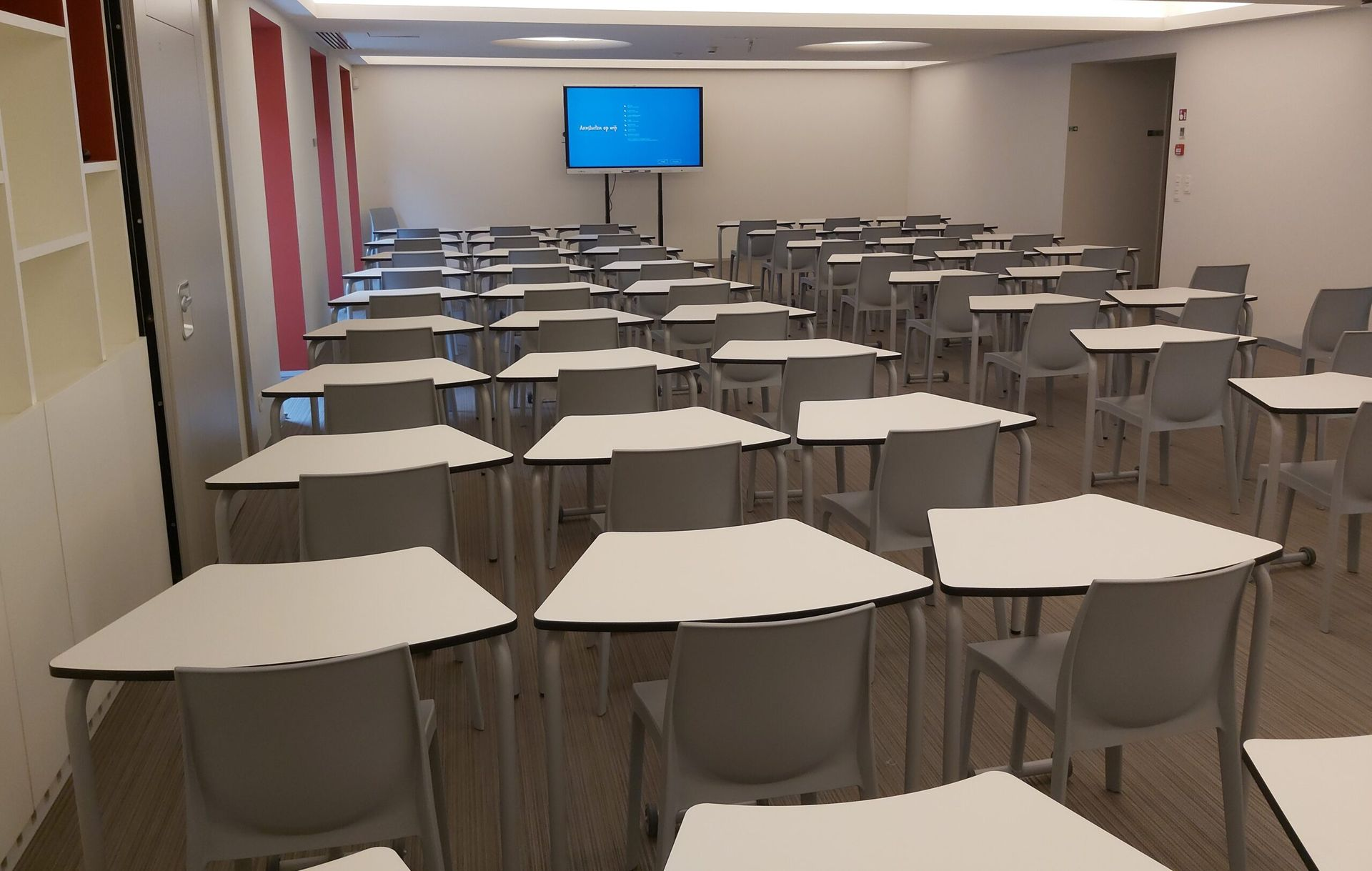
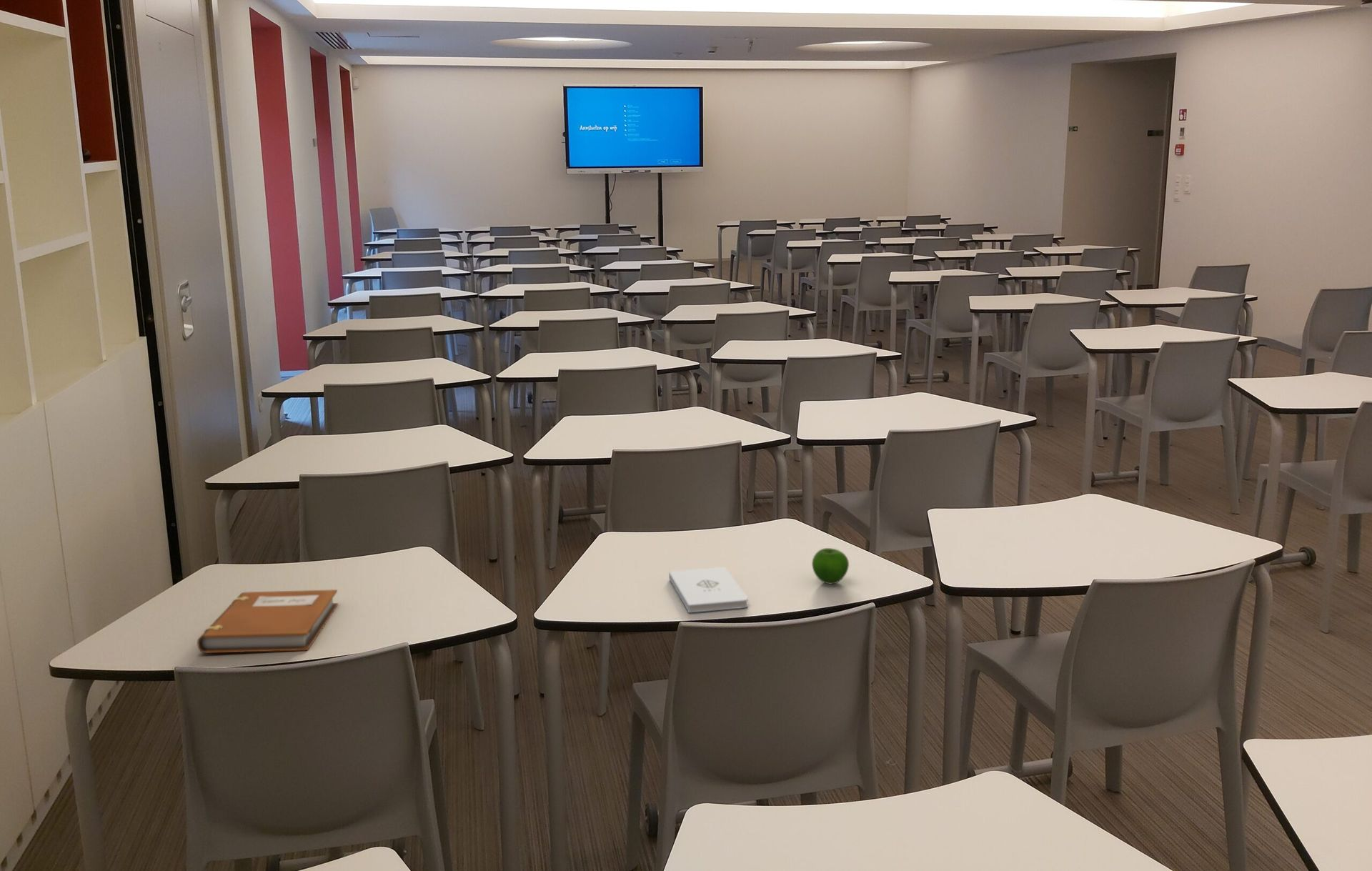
+ notepad [668,567,749,613]
+ notebook [197,589,339,654]
+ apple [811,547,850,584]
